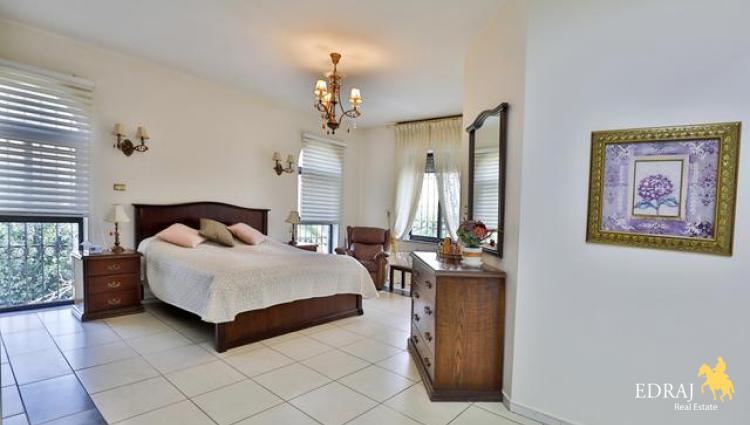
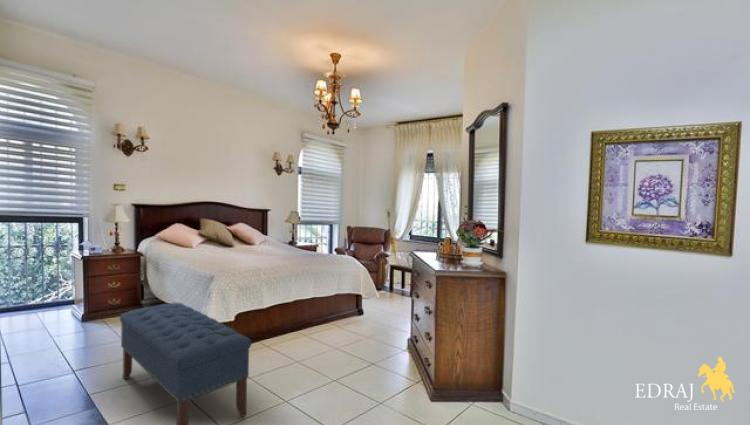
+ bench [119,302,253,425]
